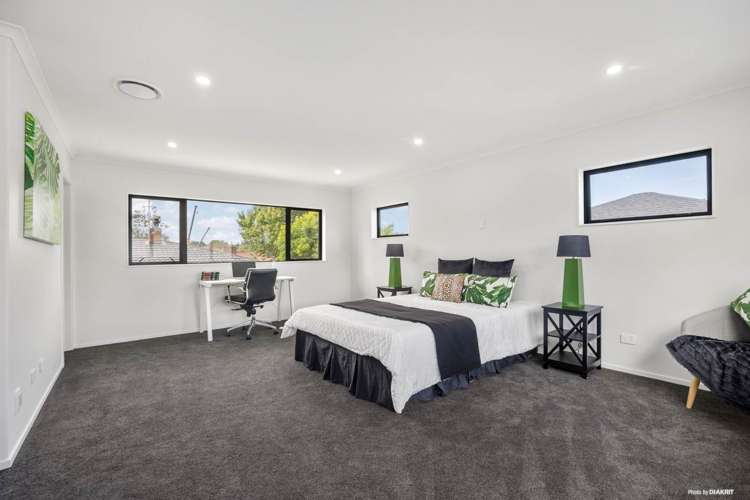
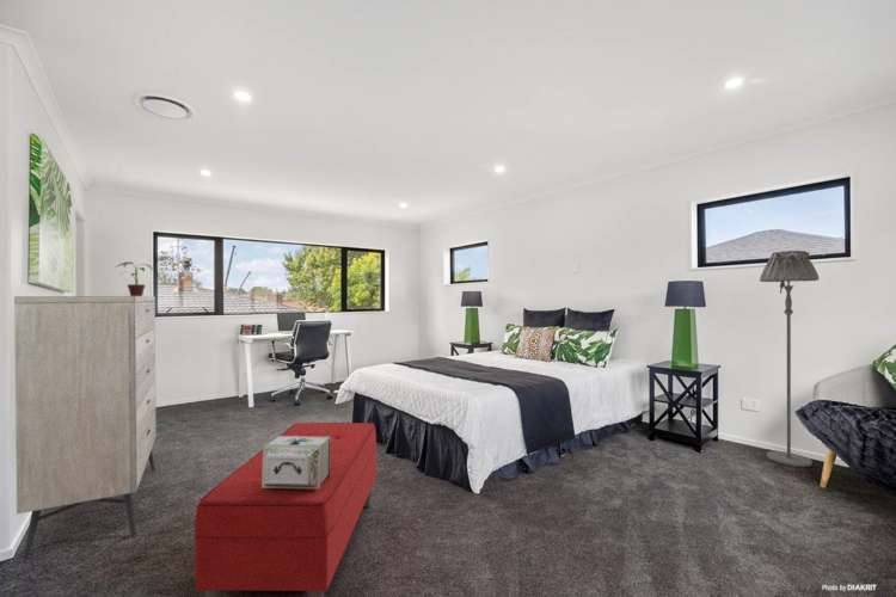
+ dresser [13,295,158,561]
+ decorative box [262,435,331,490]
+ potted plant [115,260,154,296]
+ bench [194,421,378,597]
+ floor lamp [759,250,820,468]
